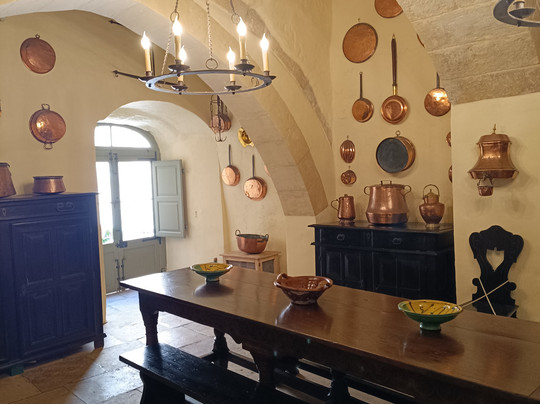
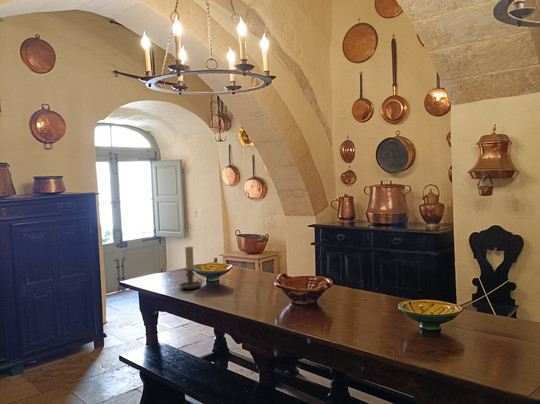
+ candle holder [178,245,203,290]
